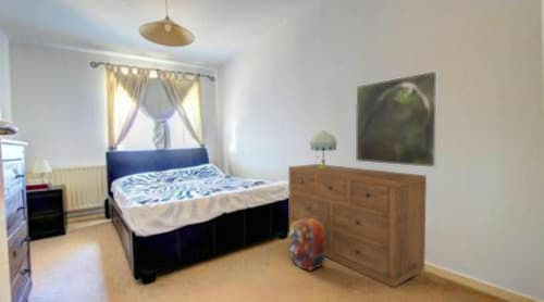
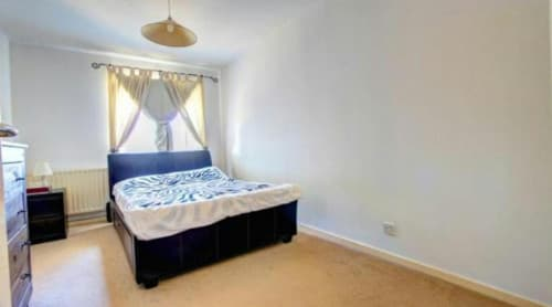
- dresser [287,163,428,288]
- table lamp [308,128,338,168]
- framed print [355,70,440,168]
- backpack [287,213,325,272]
